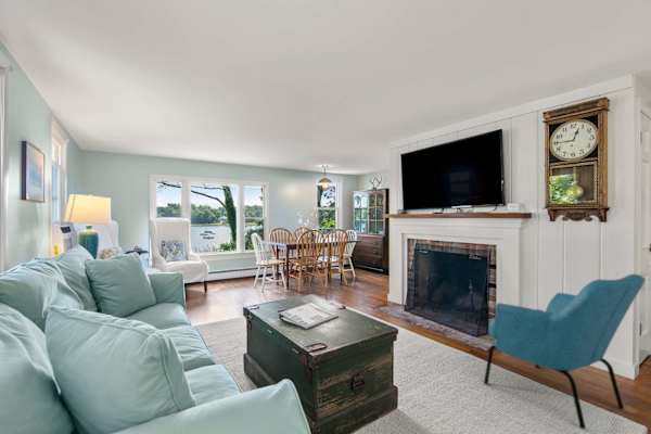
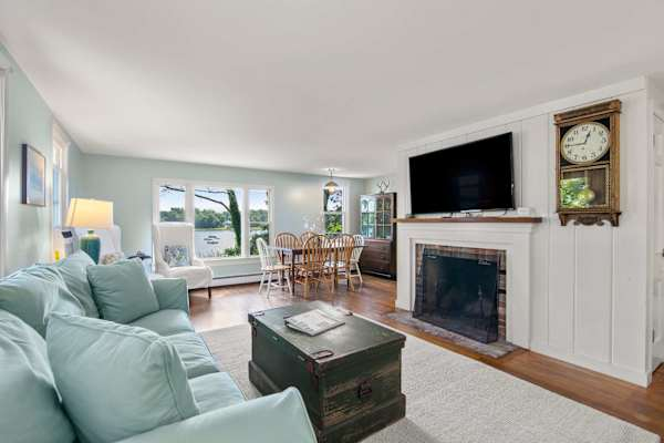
- armchair [483,273,647,430]
